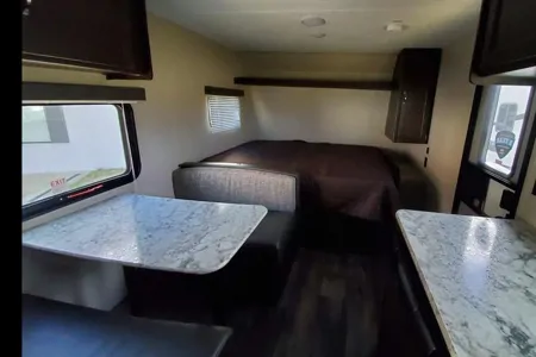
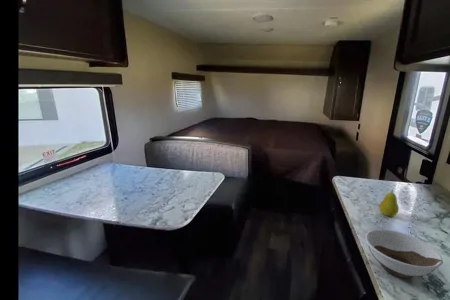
+ fruit [378,189,400,217]
+ bowl [364,228,444,279]
